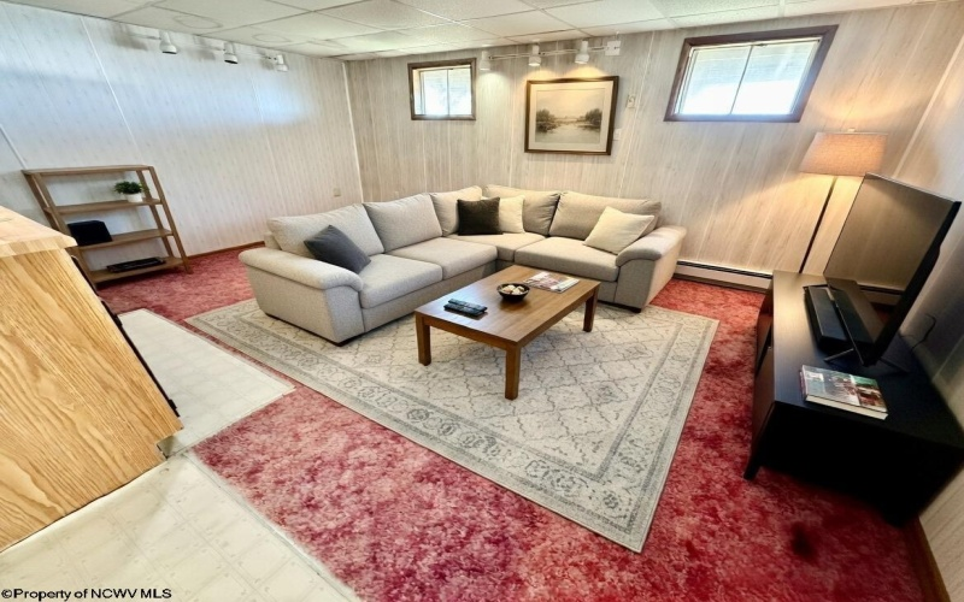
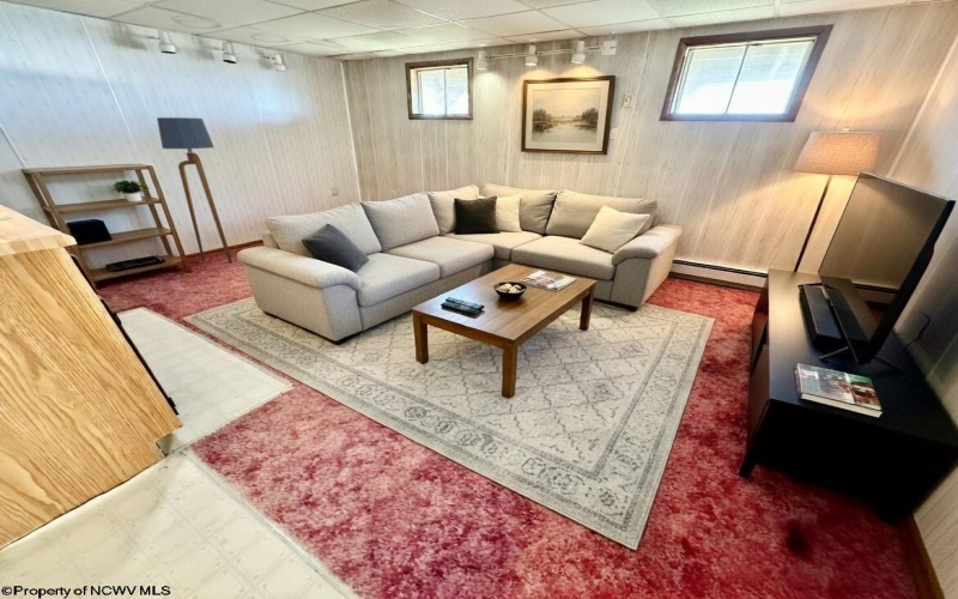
+ floor lamp [156,116,234,264]
